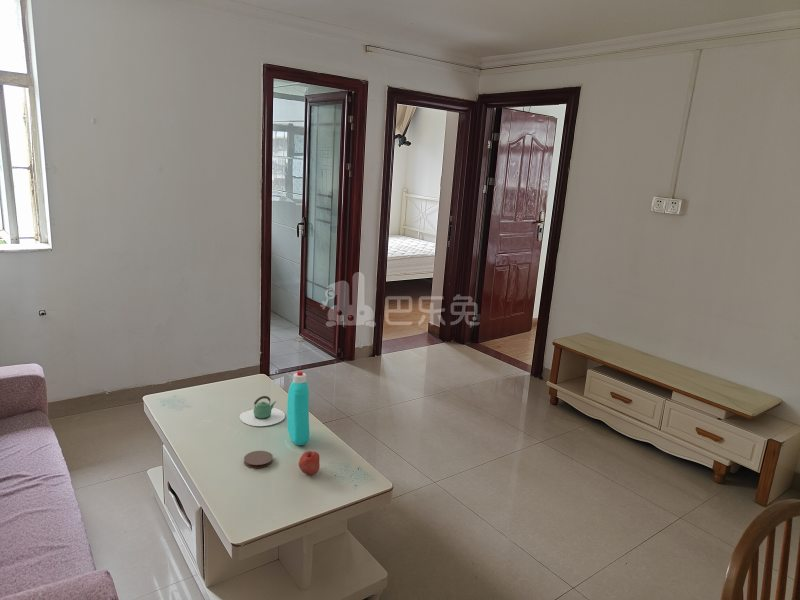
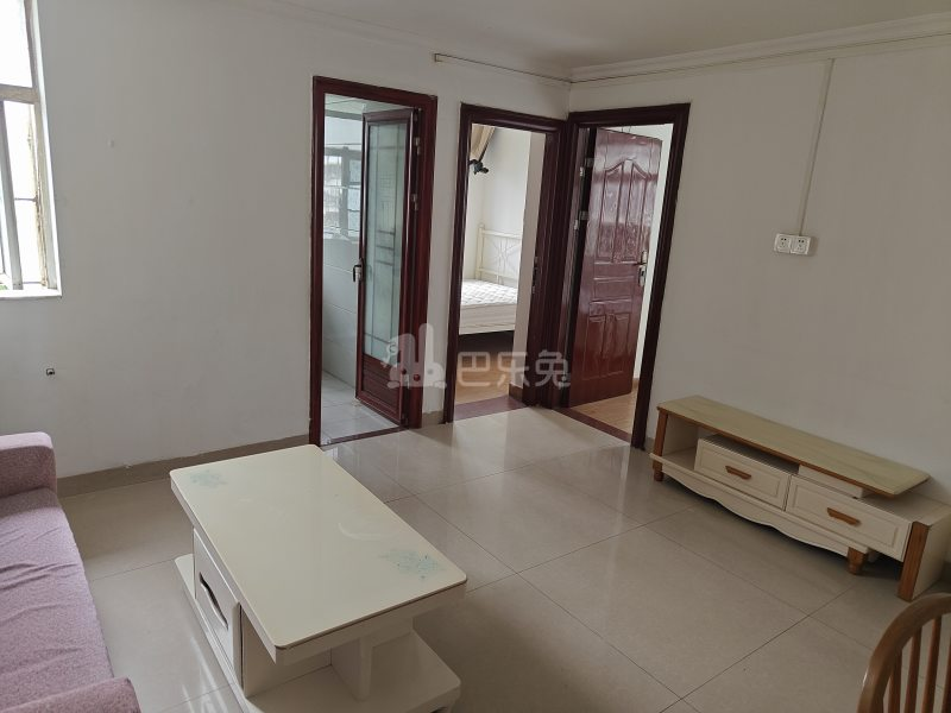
- teapot [239,395,286,427]
- apple [298,450,321,476]
- coaster [243,450,274,469]
- bottle [286,370,310,446]
